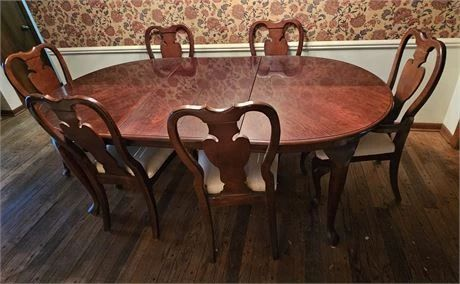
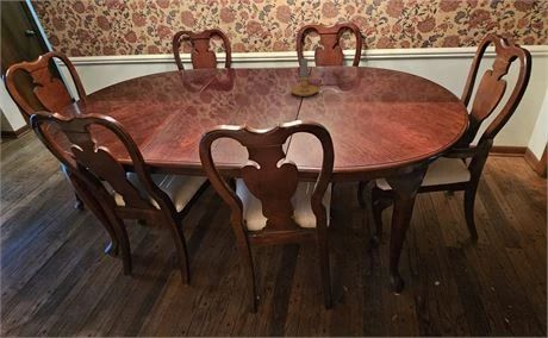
+ candle [289,57,326,98]
